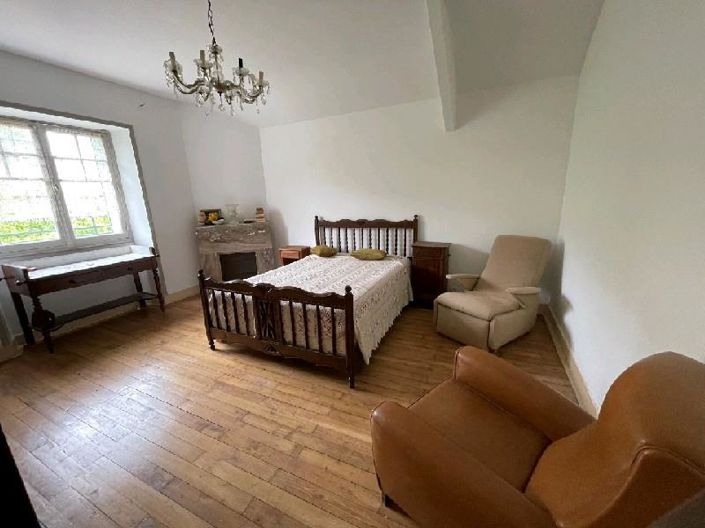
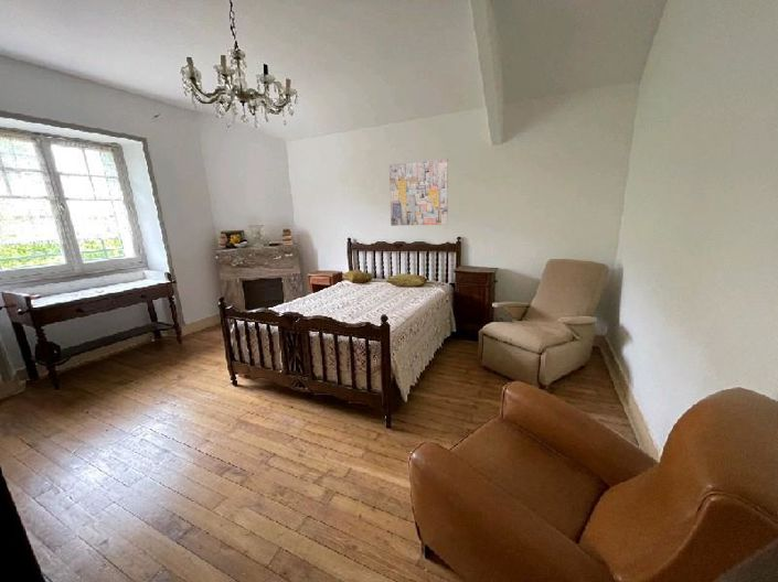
+ wall art [388,158,449,227]
